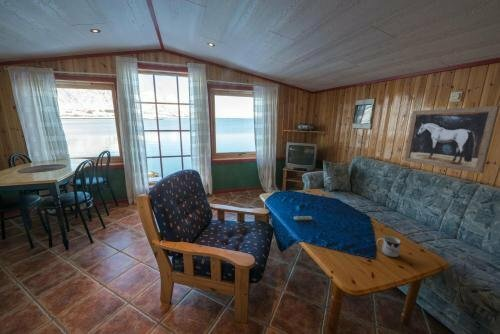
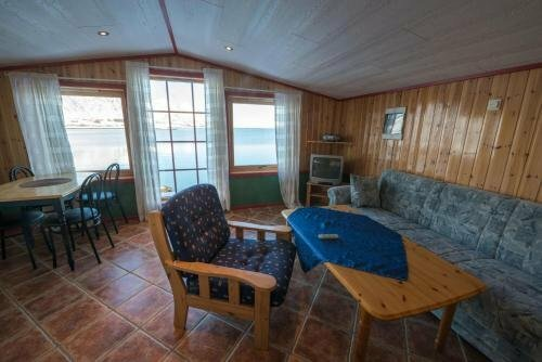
- mug [376,235,402,258]
- wall art [403,105,500,174]
